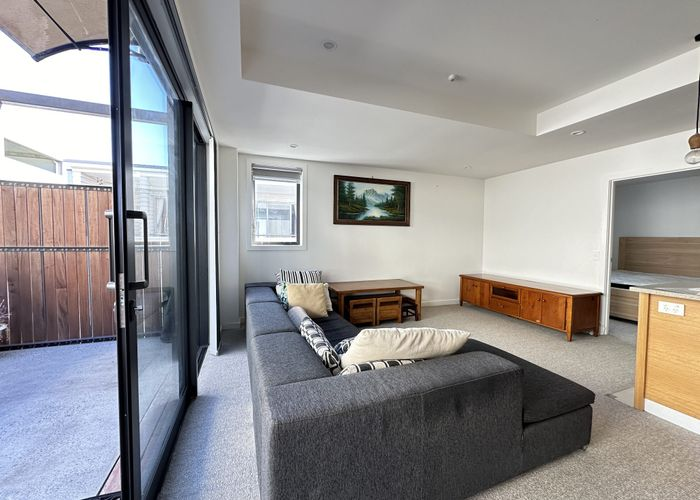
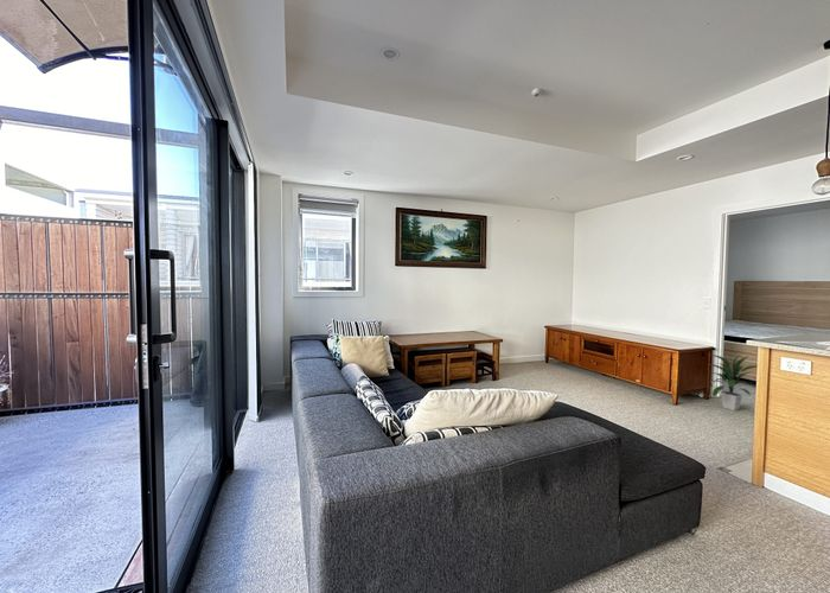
+ indoor plant [708,353,758,412]
